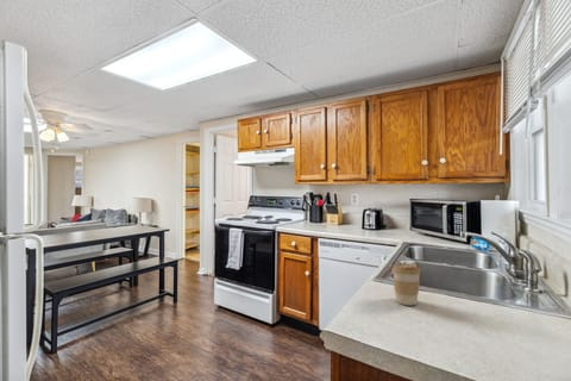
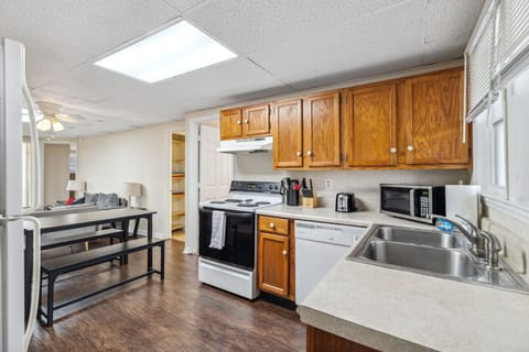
- coffee cup [390,263,422,306]
